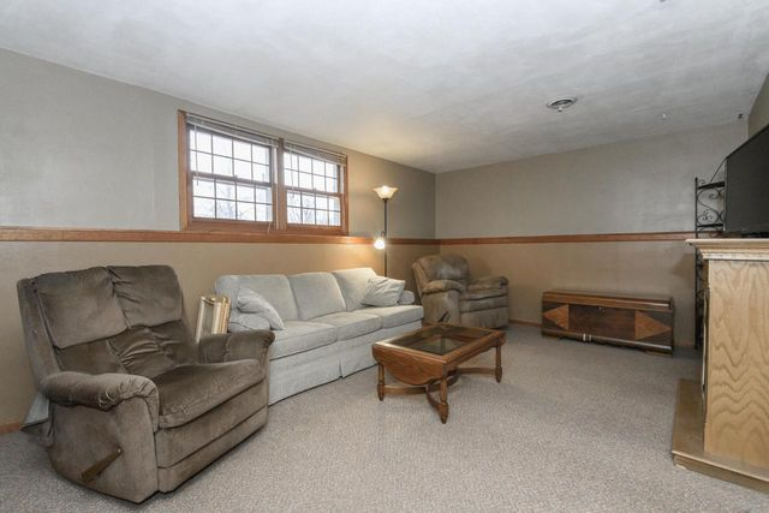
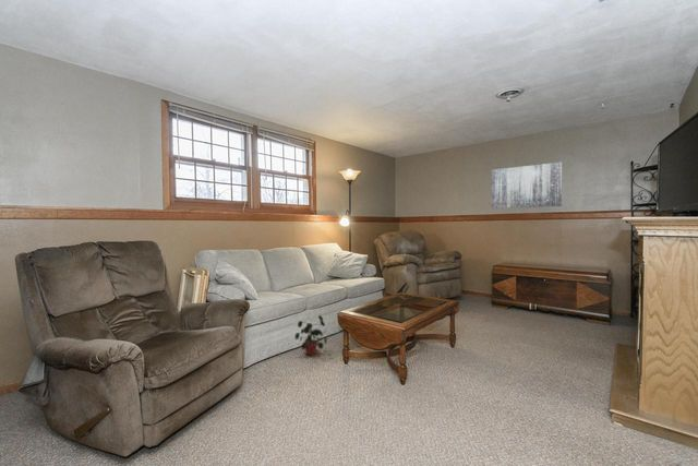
+ potted plant [293,314,328,356]
+ wall art [491,162,563,210]
